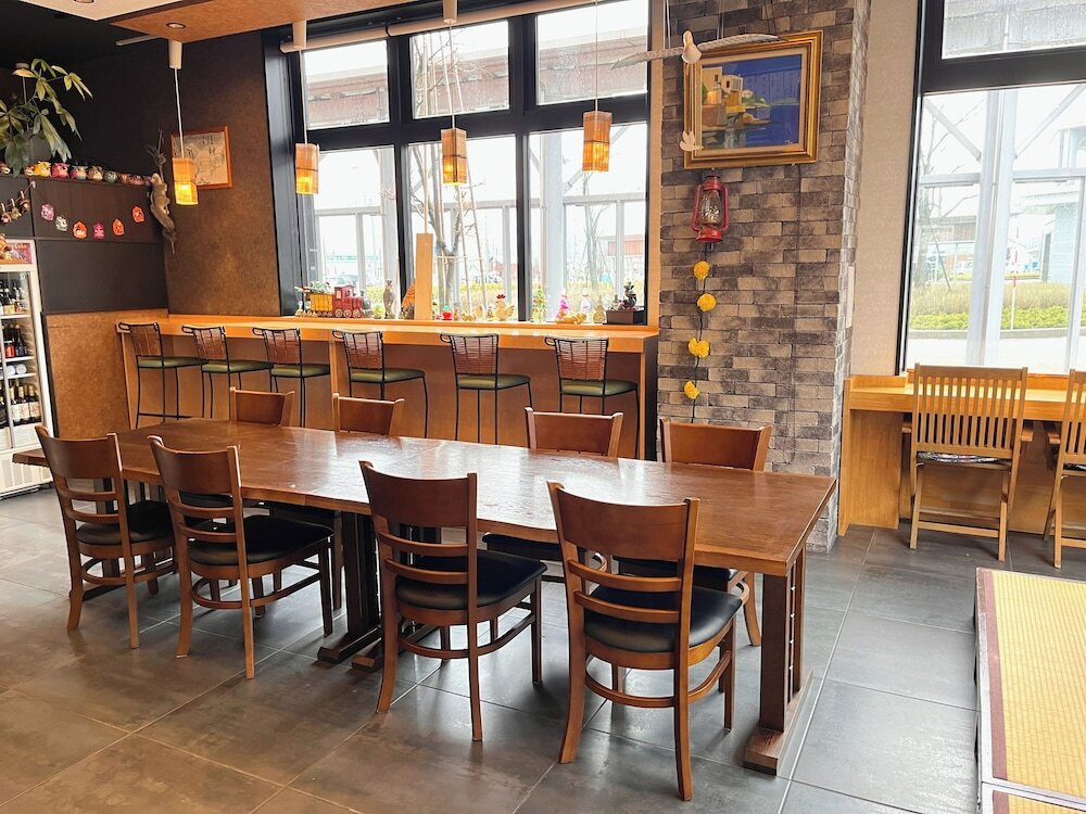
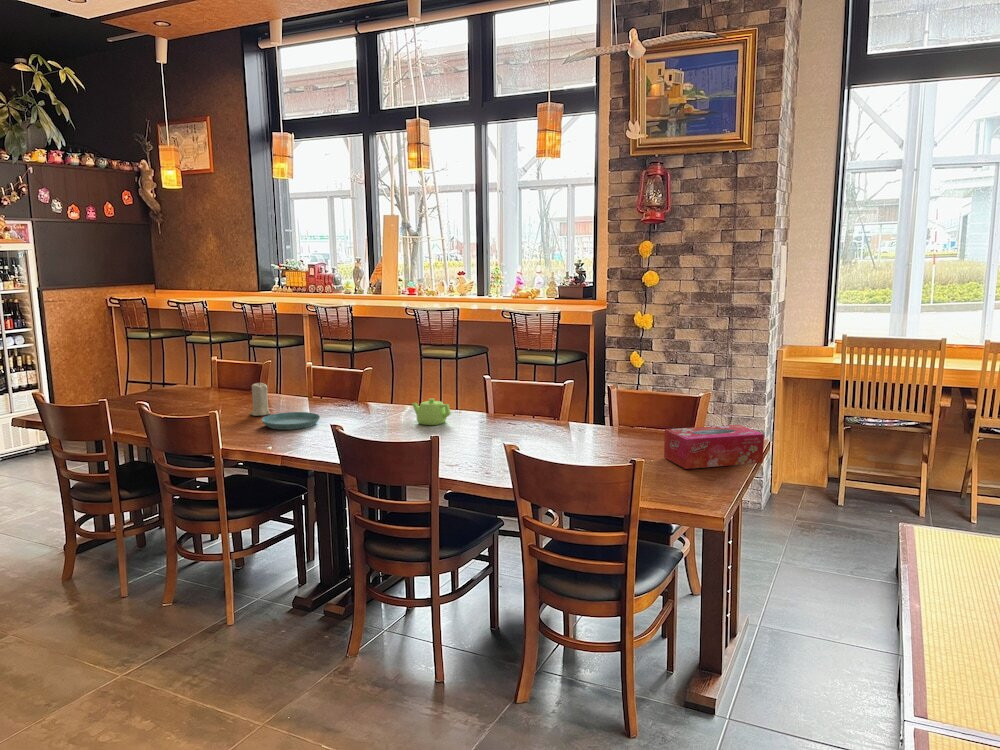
+ saucer [261,411,321,431]
+ teapot [411,398,452,426]
+ candle [249,382,271,417]
+ tissue box [663,424,765,470]
